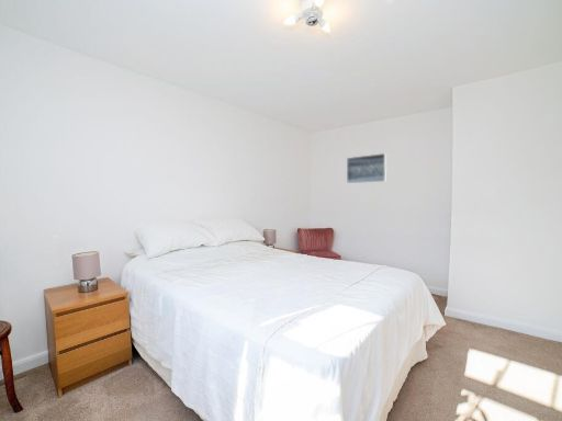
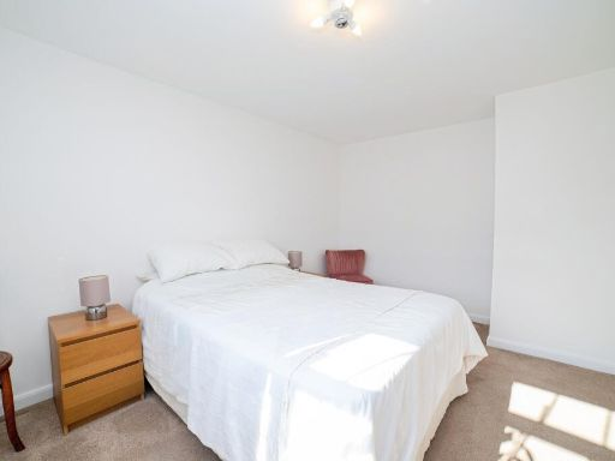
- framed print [346,152,387,184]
